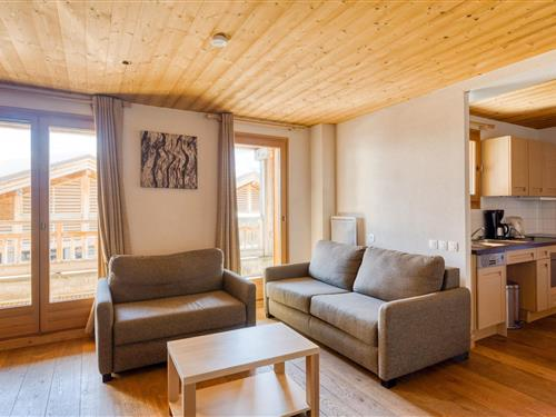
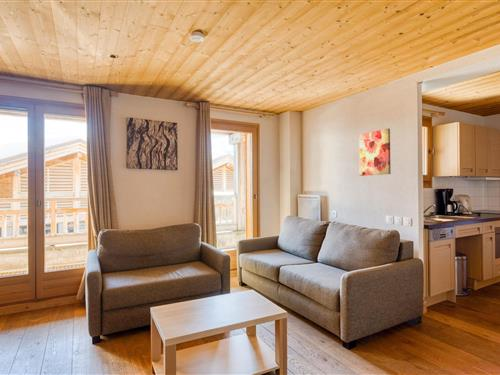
+ wall art [358,128,392,177]
